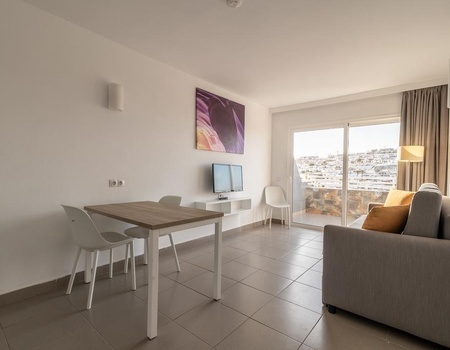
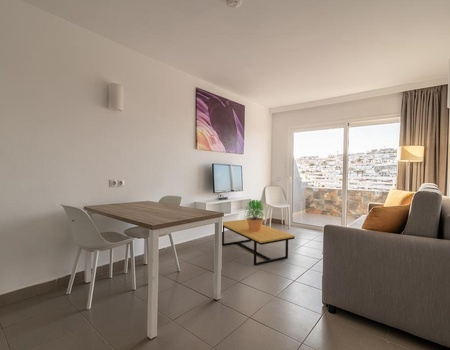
+ potted plant [243,199,268,232]
+ coffee table [221,218,296,267]
